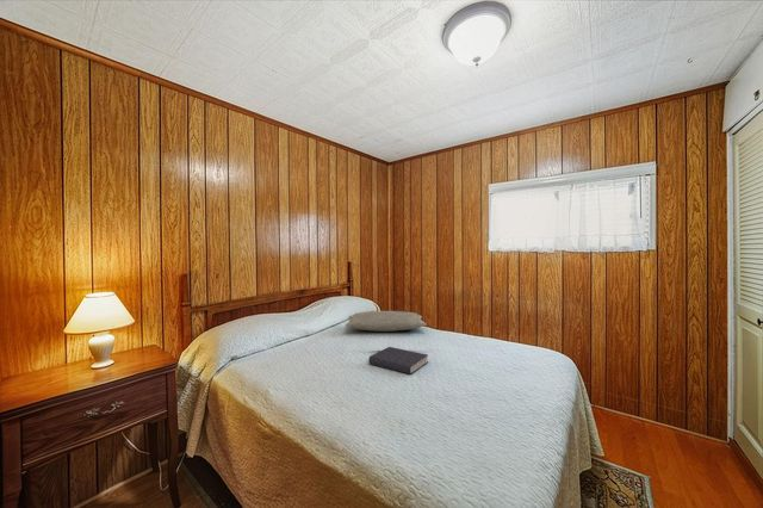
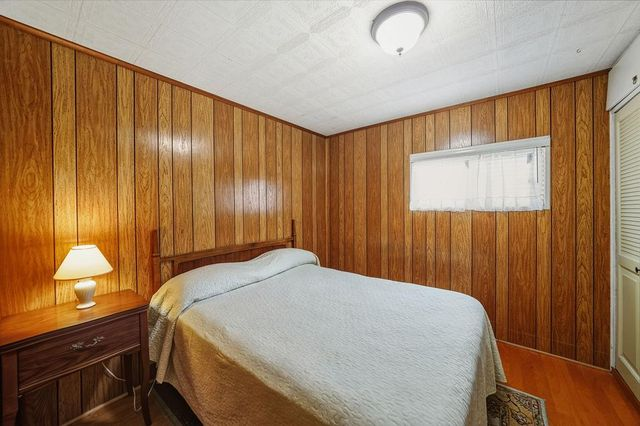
- pillow [345,310,428,333]
- book [367,346,429,376]
